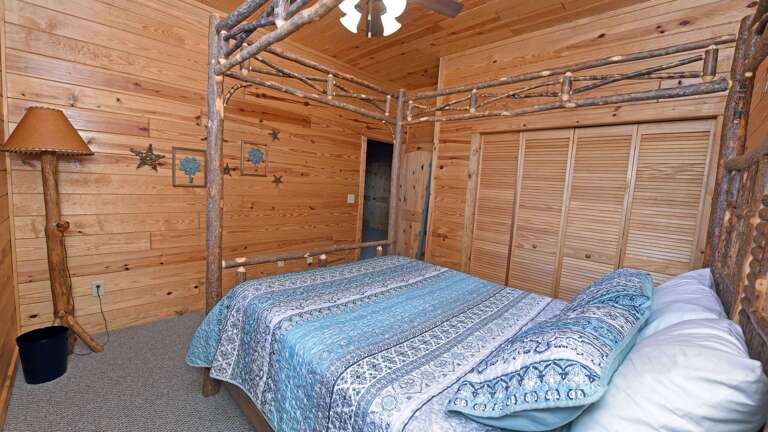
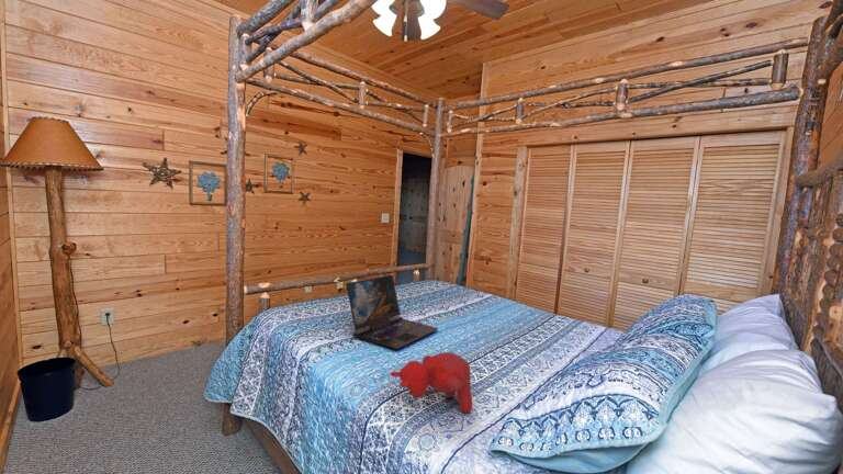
+ laptop [345,273,439,350]
+ stuffed bear [390,351,473,414]
